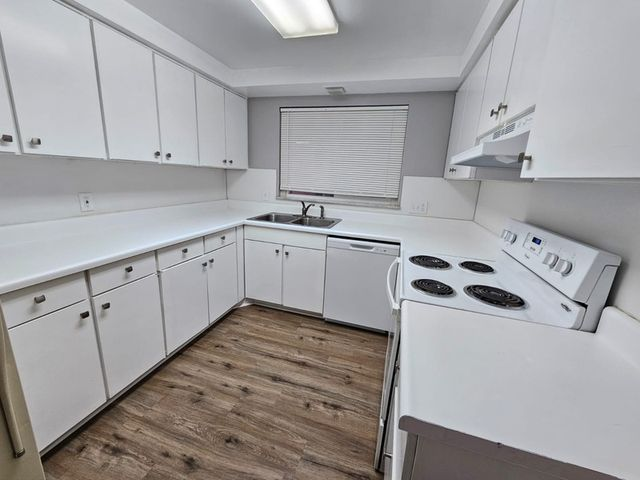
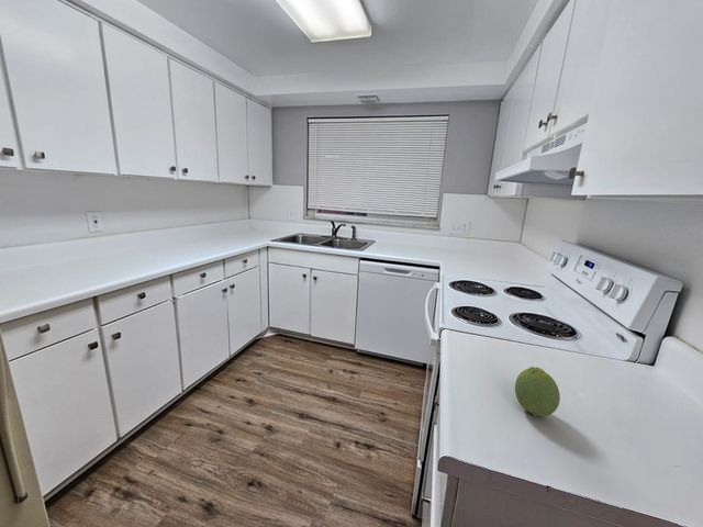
+ fruit [514,366,561,417]
